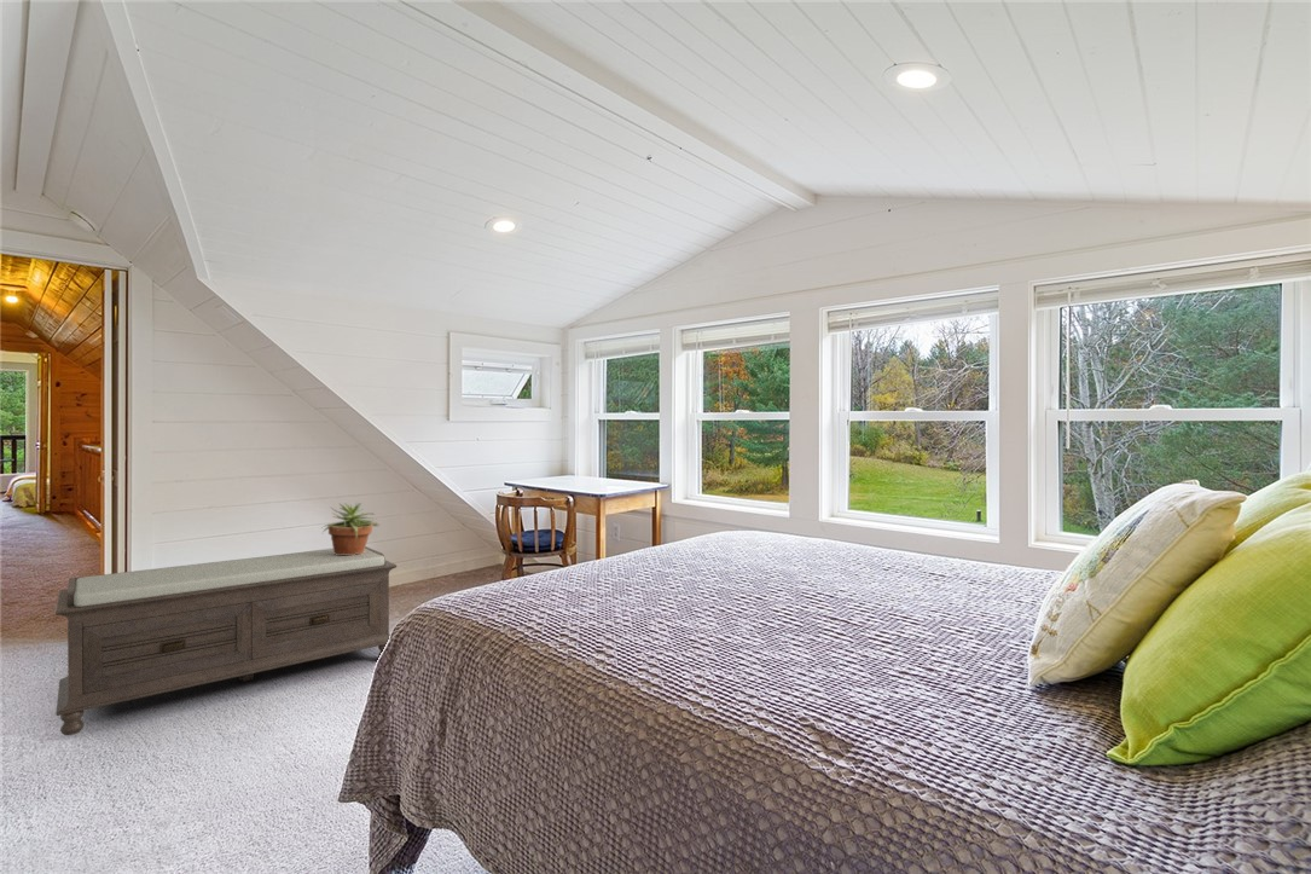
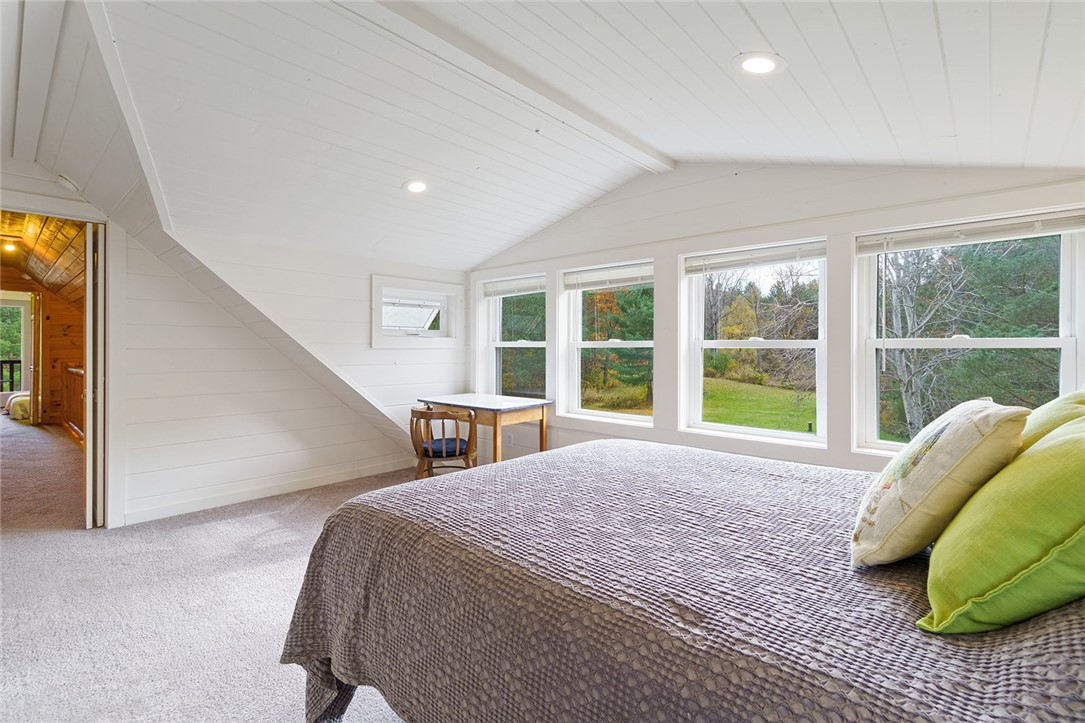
- potted plant [321,502,382,555]
- bench [54,545,398,736]
